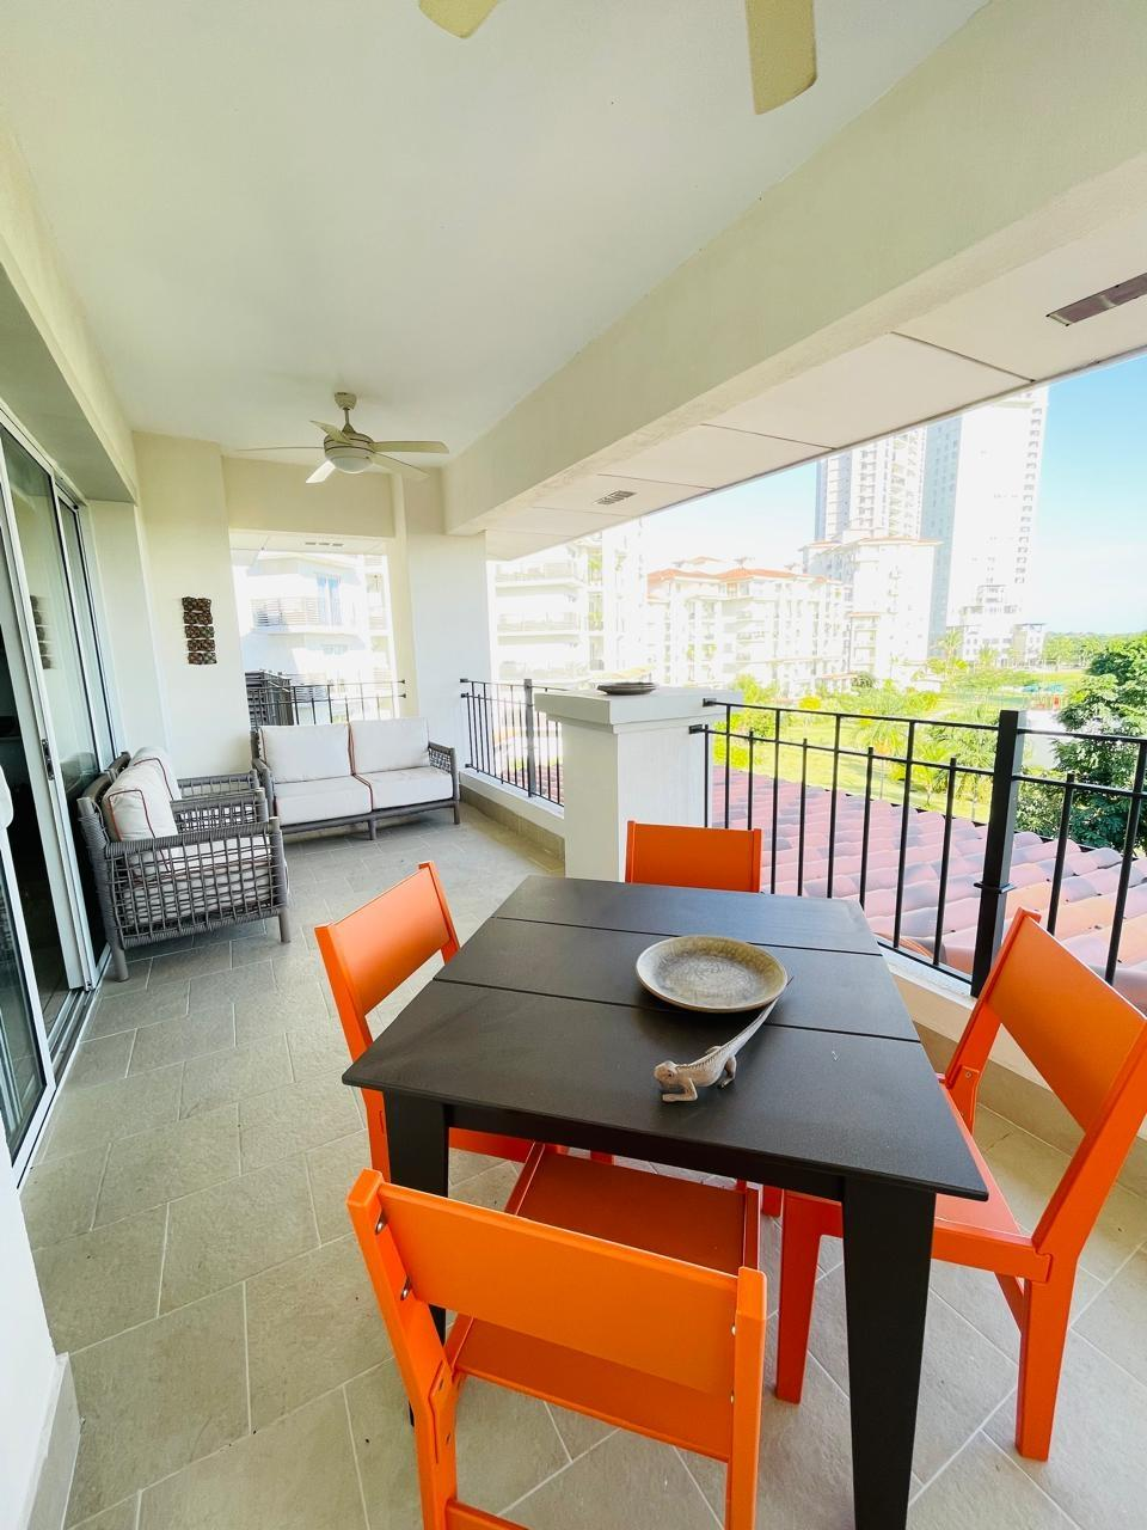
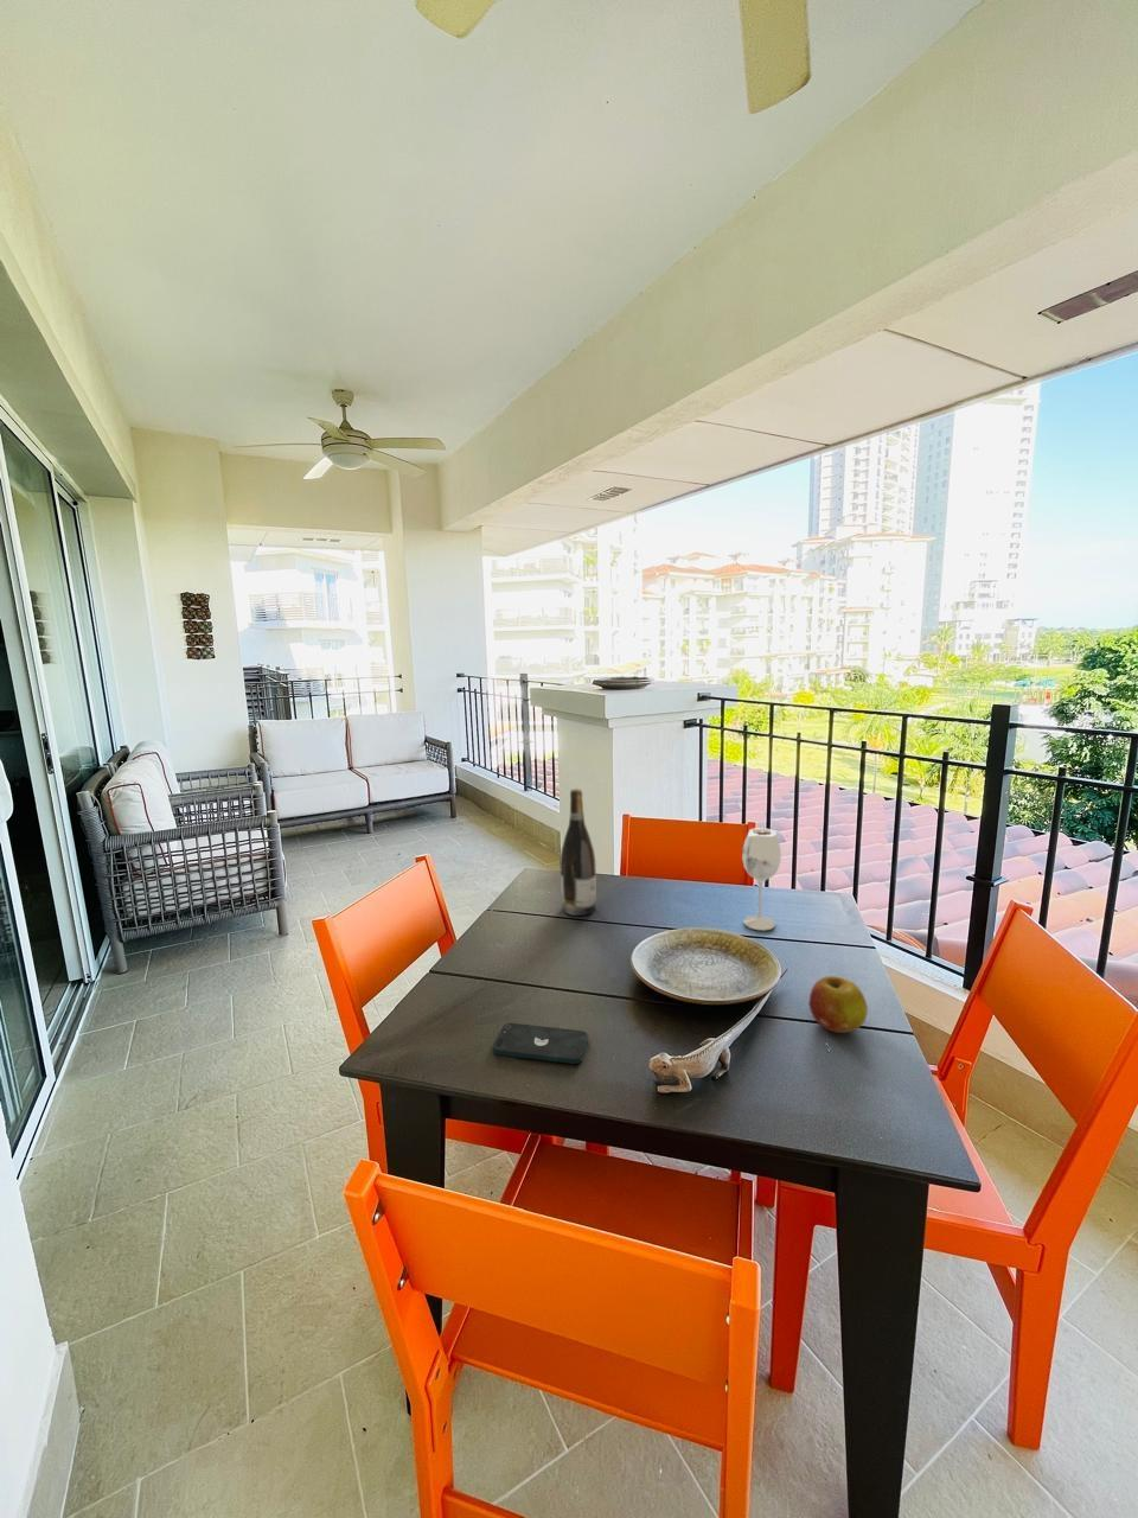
+ wine bottle [559,788,598,917]
+ wineglass [741,827,782,932]
+ smartphone [492,1022,589,1065]
+ fruit [808,975,869,1034]
